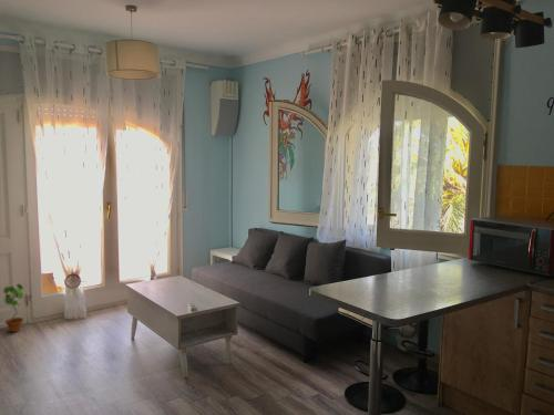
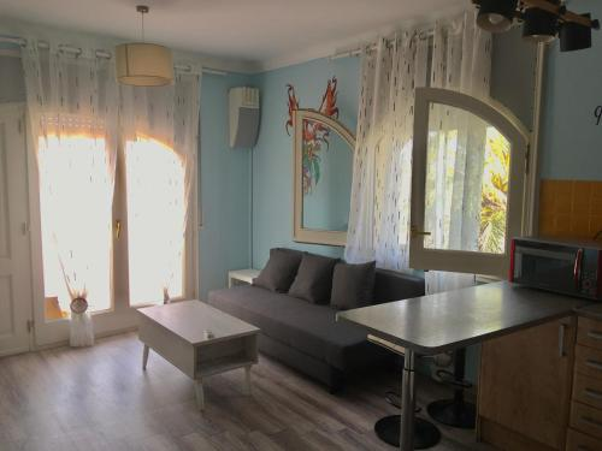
- potted plant [2,283,24,333]
